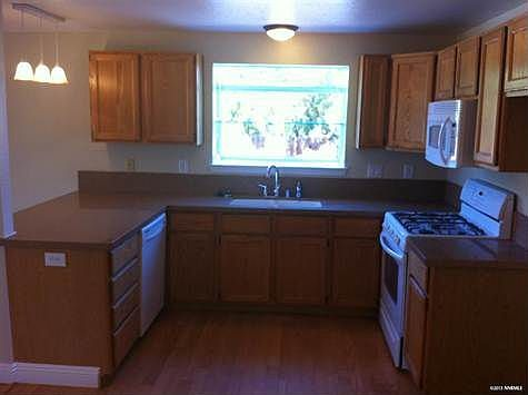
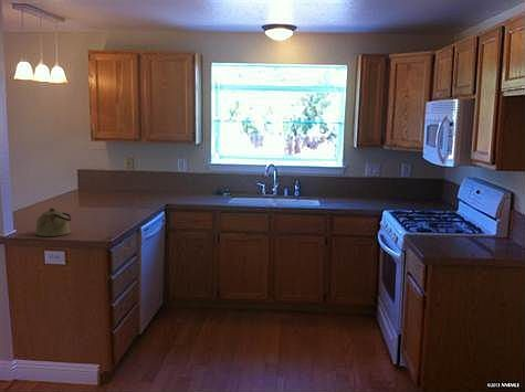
+ kettle [34,206,73,237]
